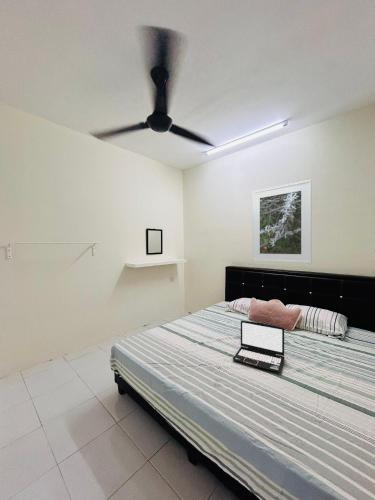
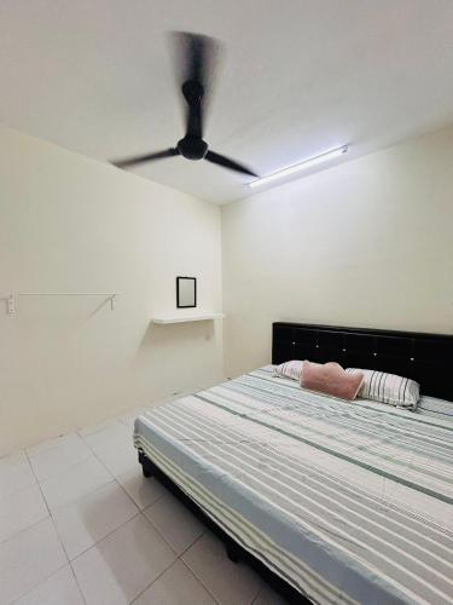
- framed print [251,179,313,265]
- laptop [232,320,285,374]
